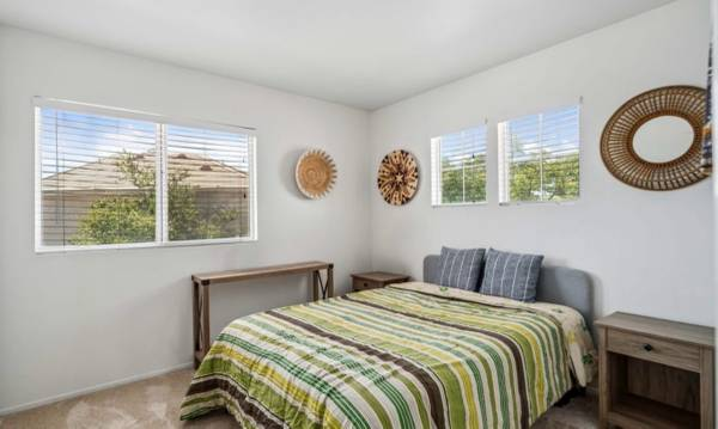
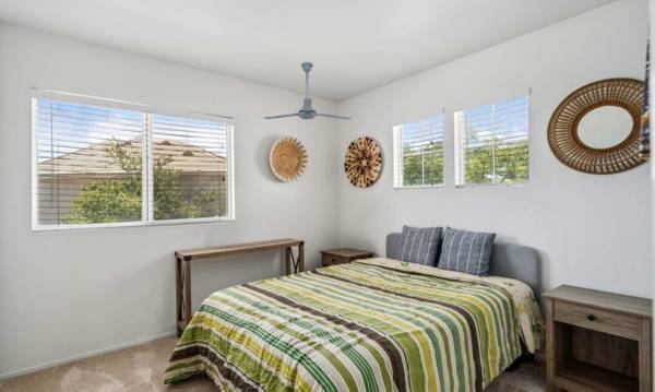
+ ceiling fan [263,61,352,120]
